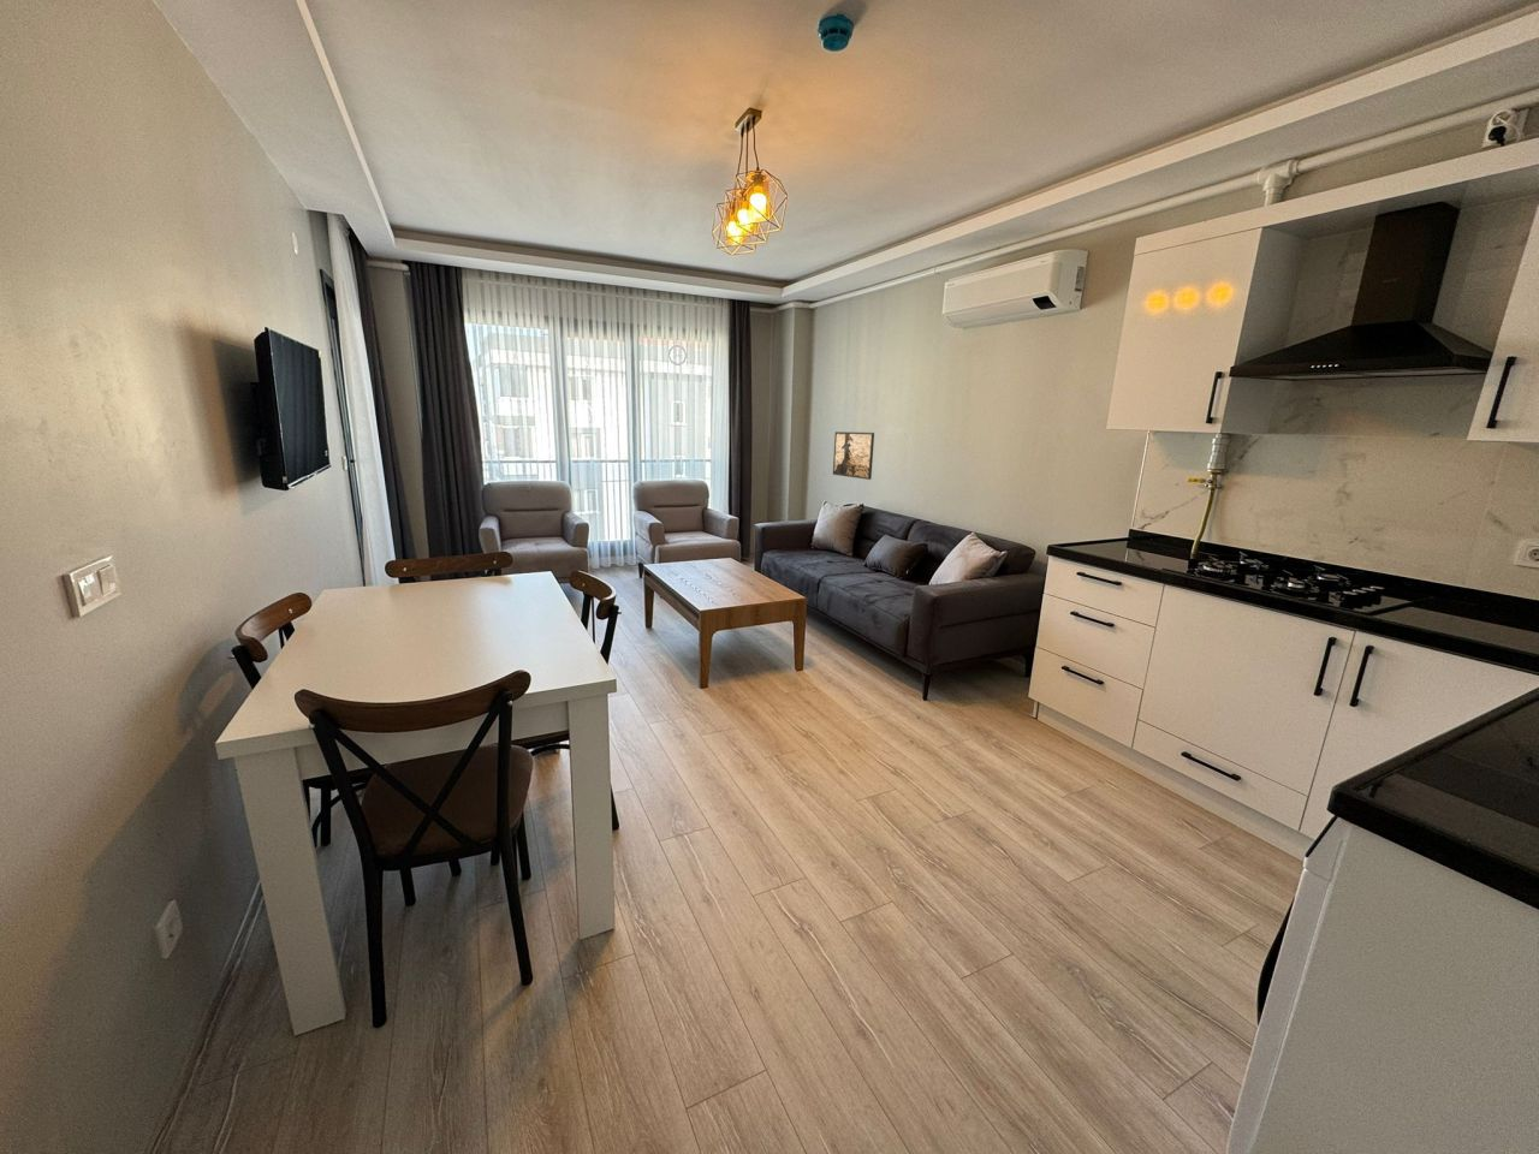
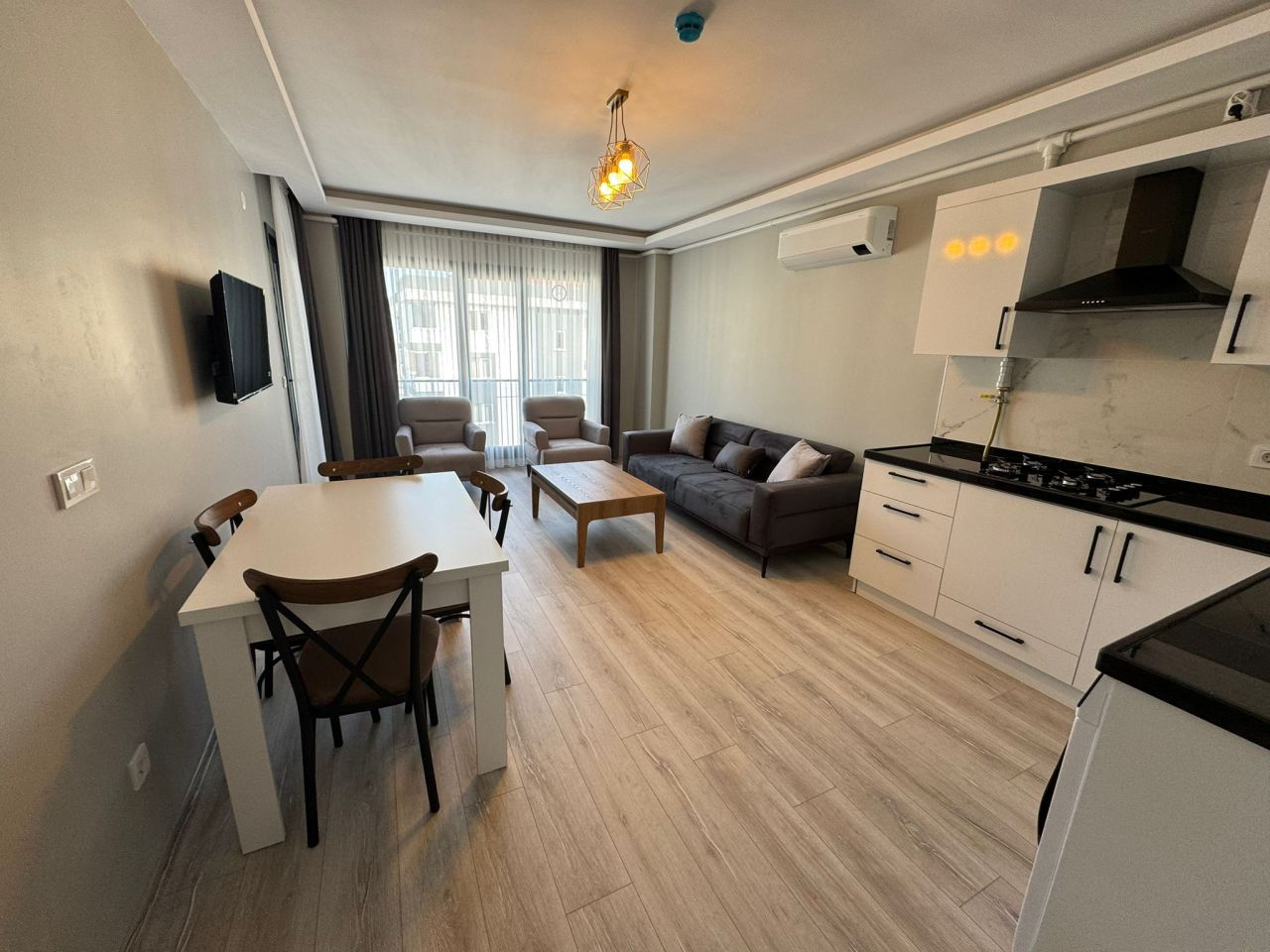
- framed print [833,430,875,481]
